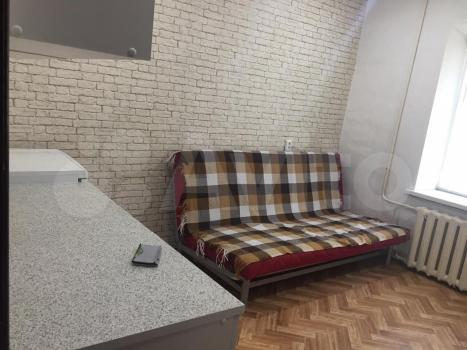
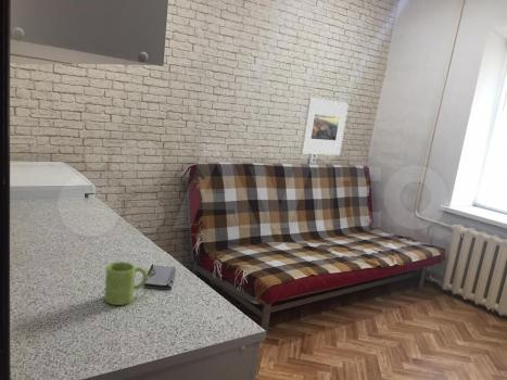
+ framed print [300,97,350,156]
+ mug [103,261,148,306]
